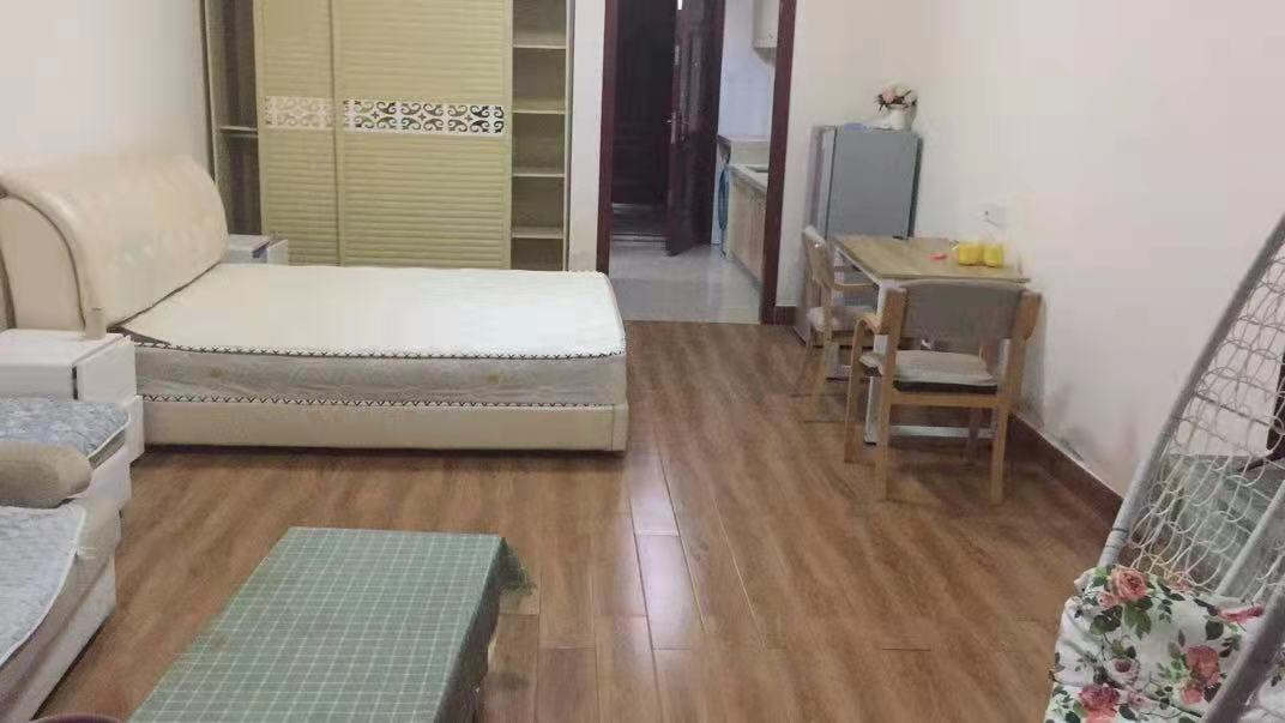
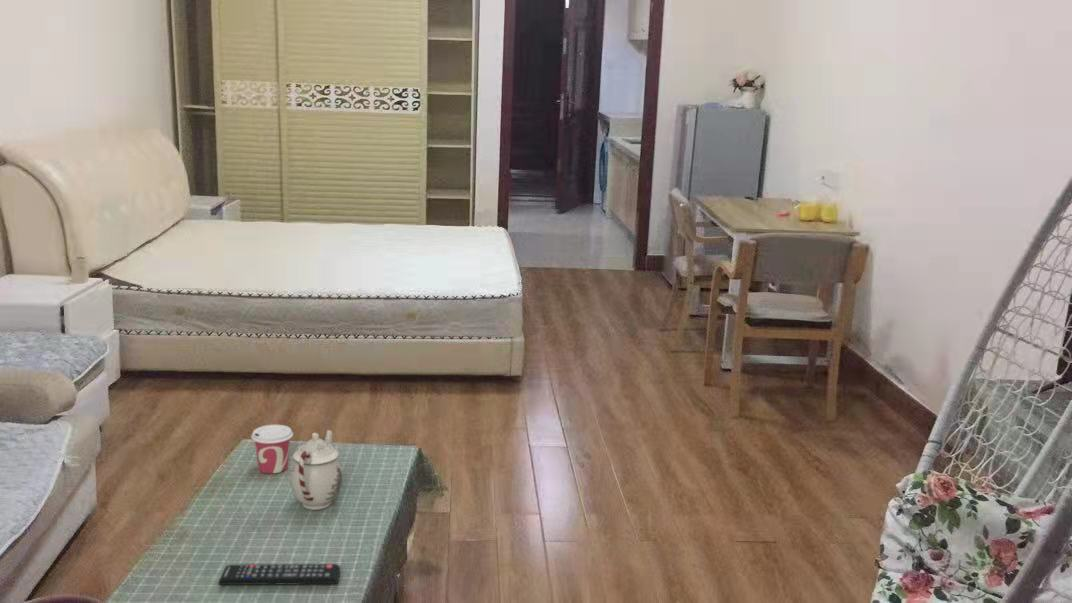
+ remote control [217,563,341,586]
+ teapot [289,429,343,511]
+ cup [250,424,294,474]
